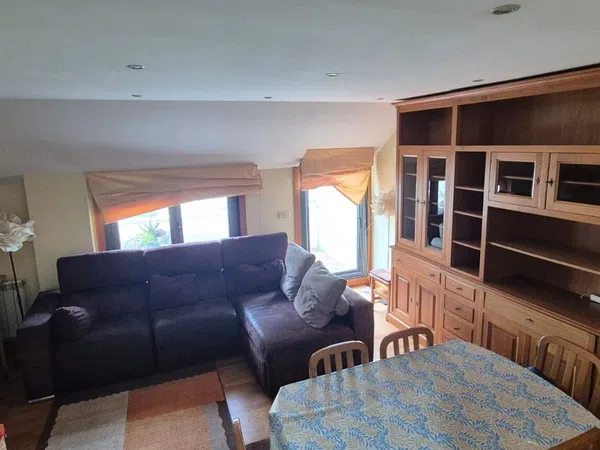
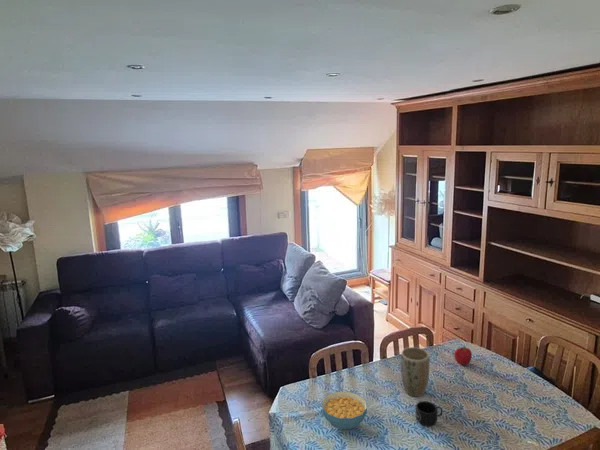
+ fruit [453,346,473,366]
+ cereal bowl [321,391,368,430]
+ mug [415,400,444,427]
+ plant pot [400,346,430,397]
